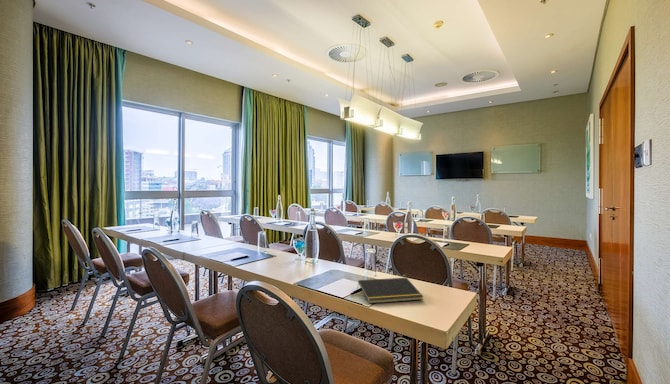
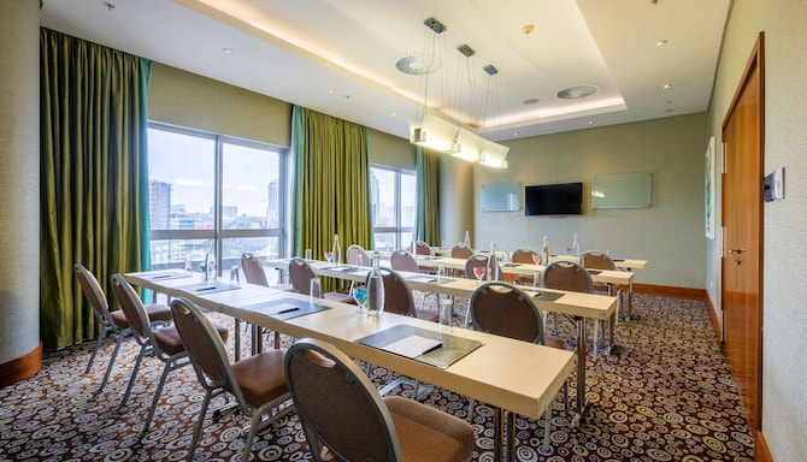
- notepad [356,277,424,305]
